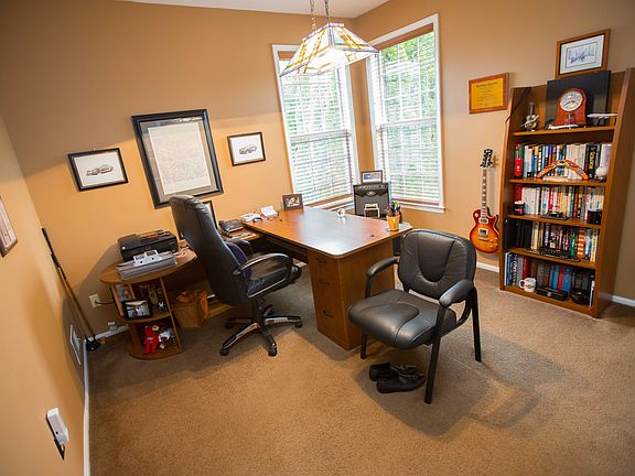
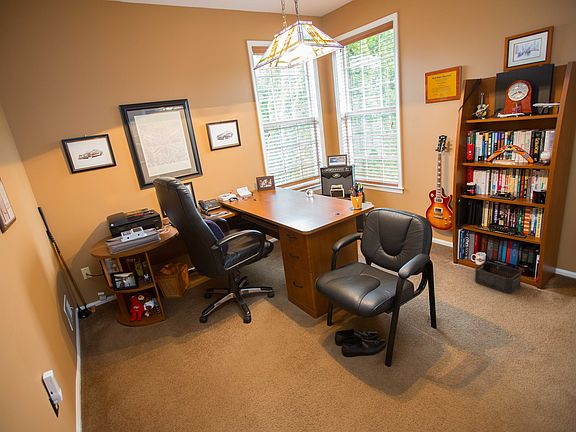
+ storage bin [474,261,522,294]
